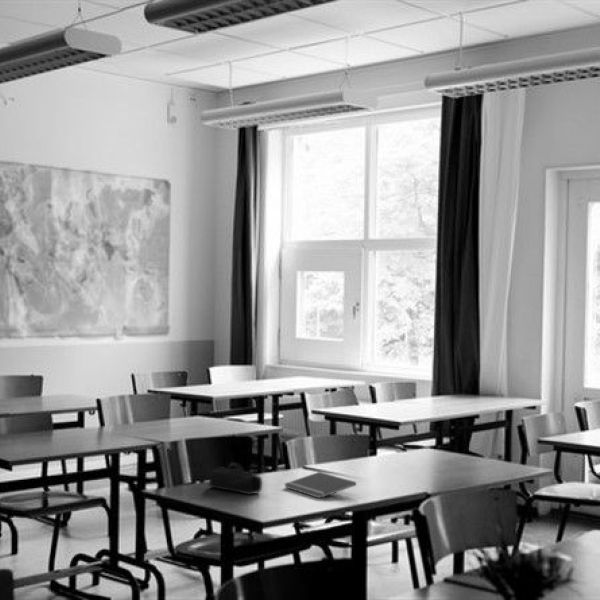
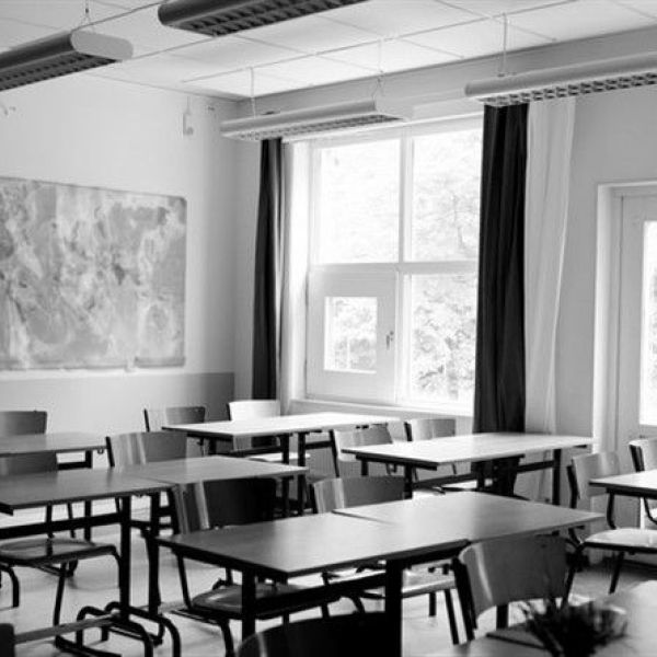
- pencil case [208,461,263,496]
- notepad [284,471,357,499]
